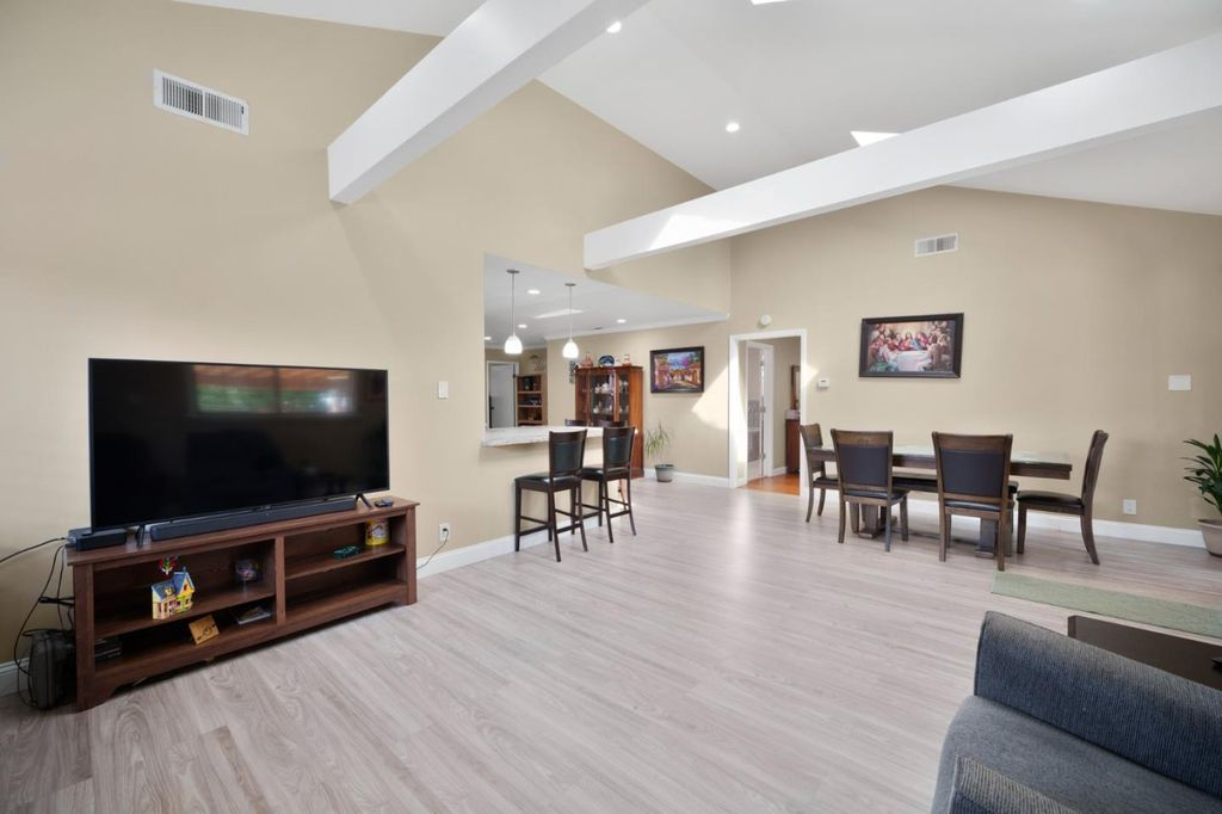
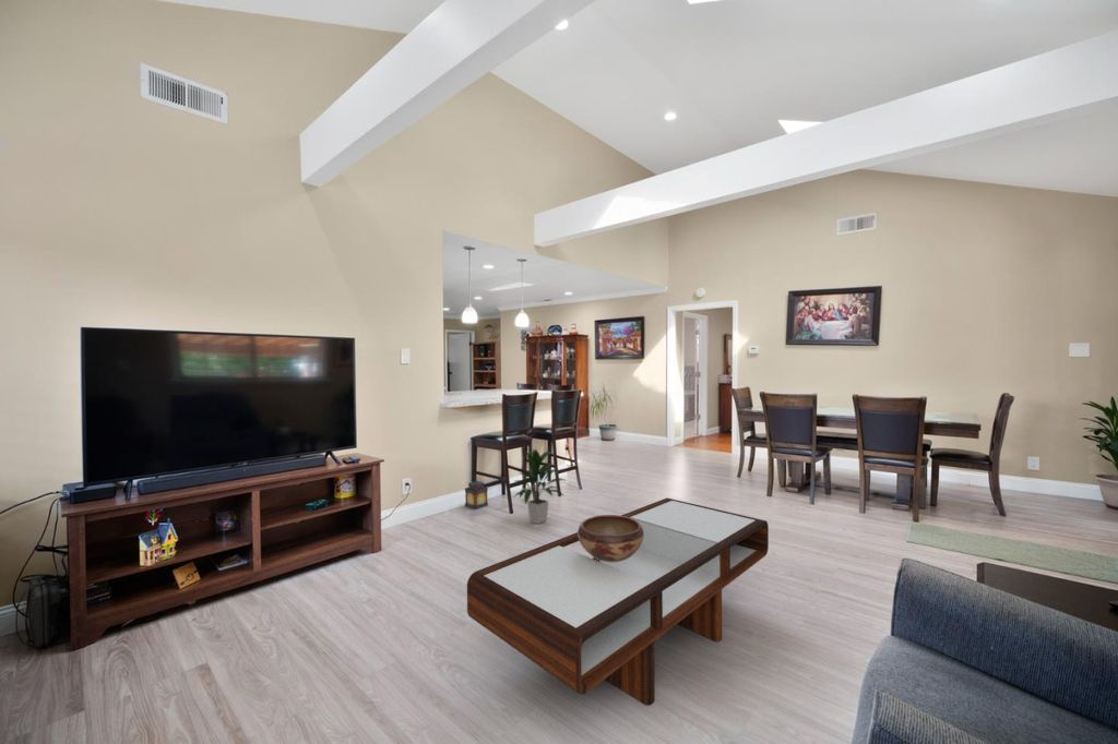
+ coffee table [466,496,770,707]
+ lantern [464,477,489,511]
+ decorative bowl [576,514,644,562]
+ indoor plant [512,447,566,525]
